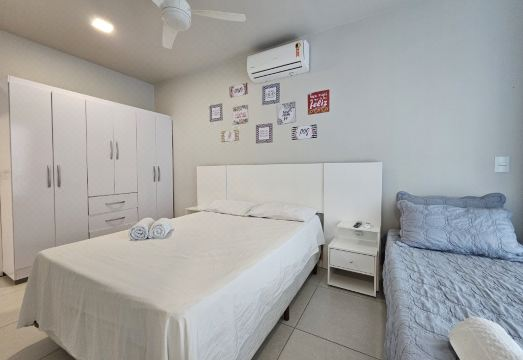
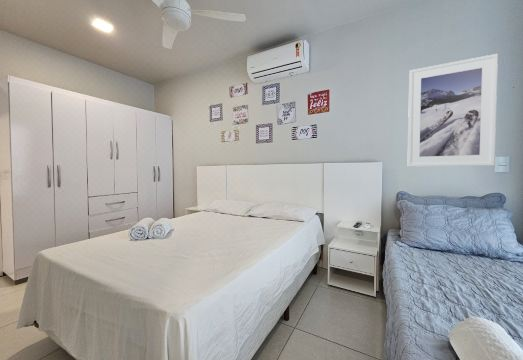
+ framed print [407,53,499,168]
